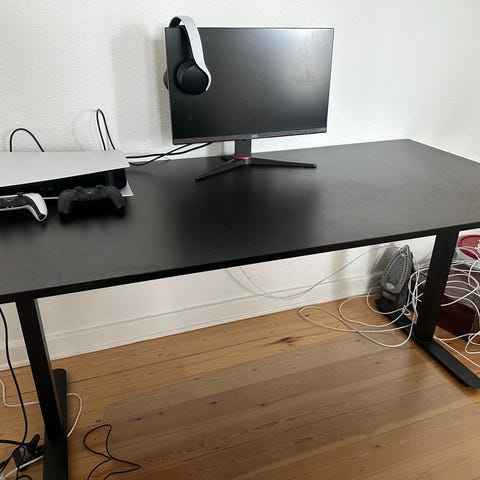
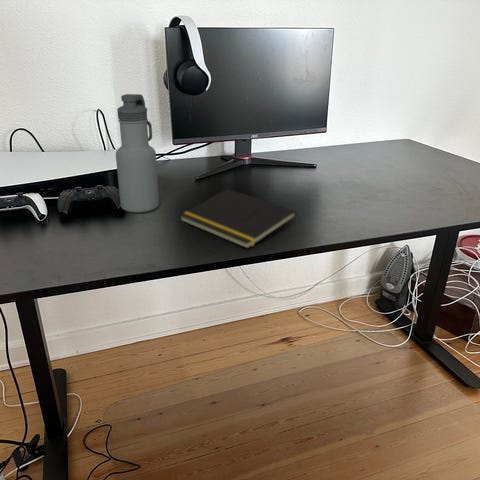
+ water bottle [115,93,160,214]
+ notepad [178,188,298,250]
